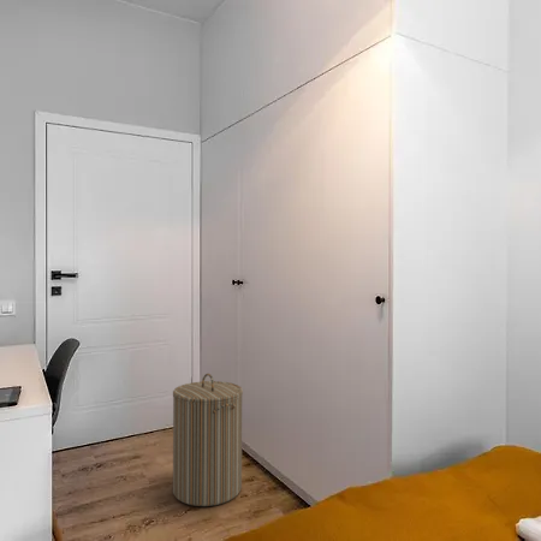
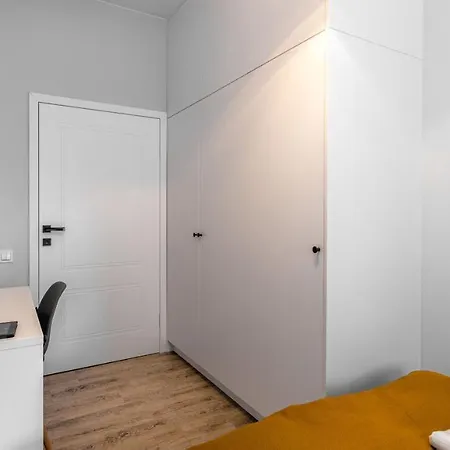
- laundry hamper [172,373,244,507]
